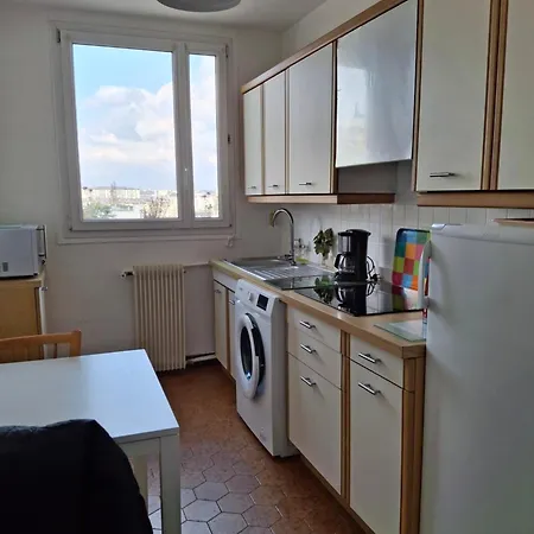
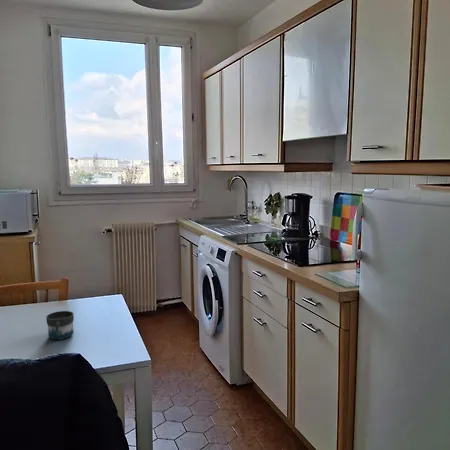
+ mug [45,310,75,340]
